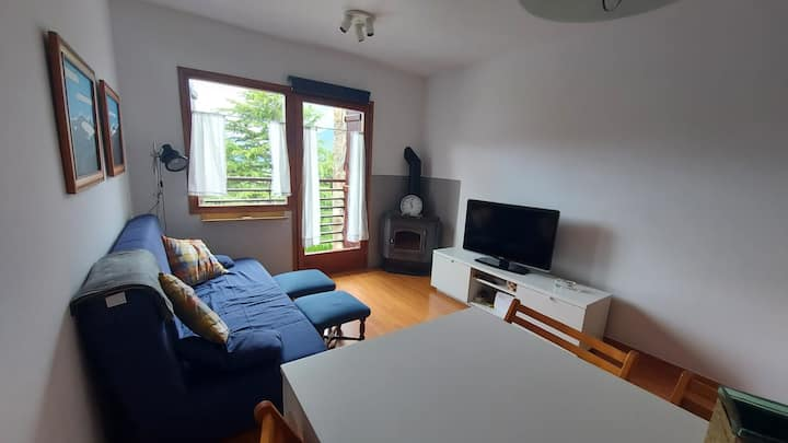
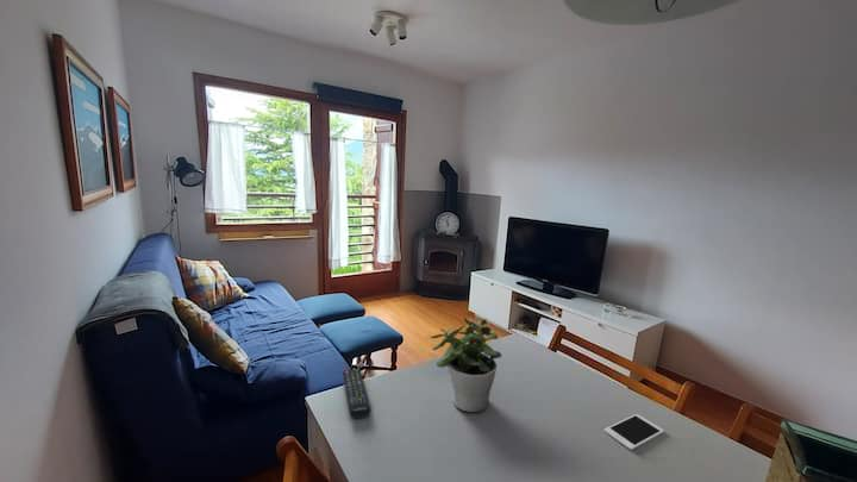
+ cell phone [603,413,665,451]
+ potted plant [428,317,502,413]
+ remote control [342,368,373,420]
